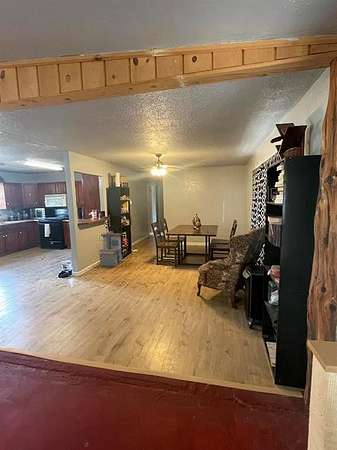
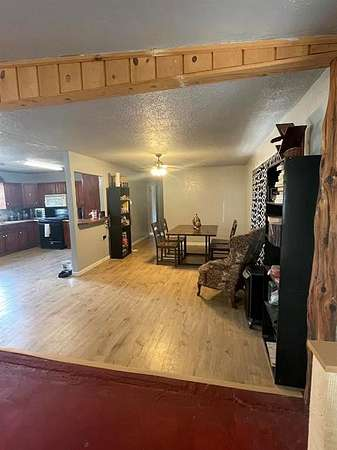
- storage bin [98,230,123,268]
